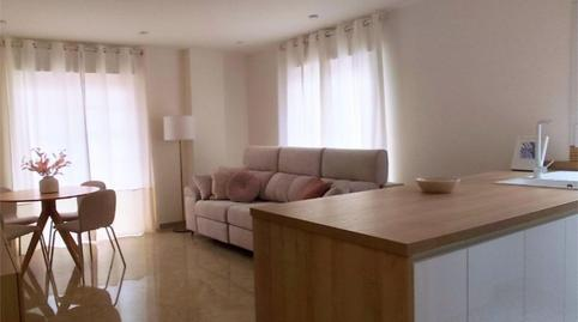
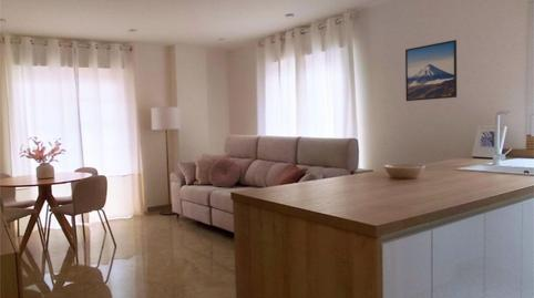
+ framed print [404,39,458,102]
